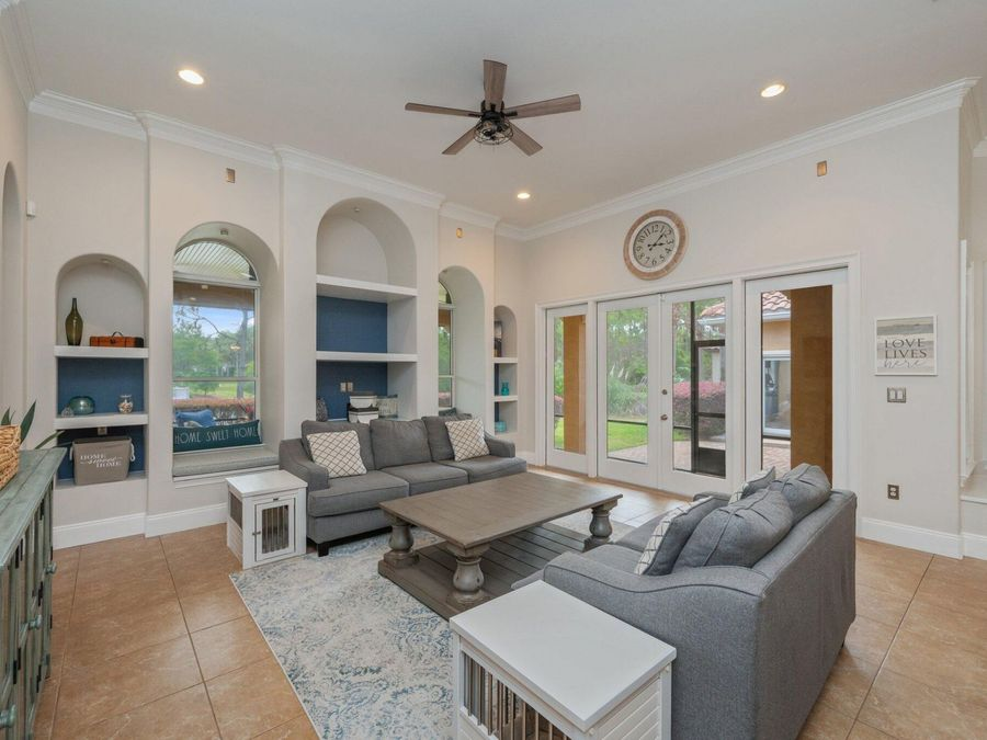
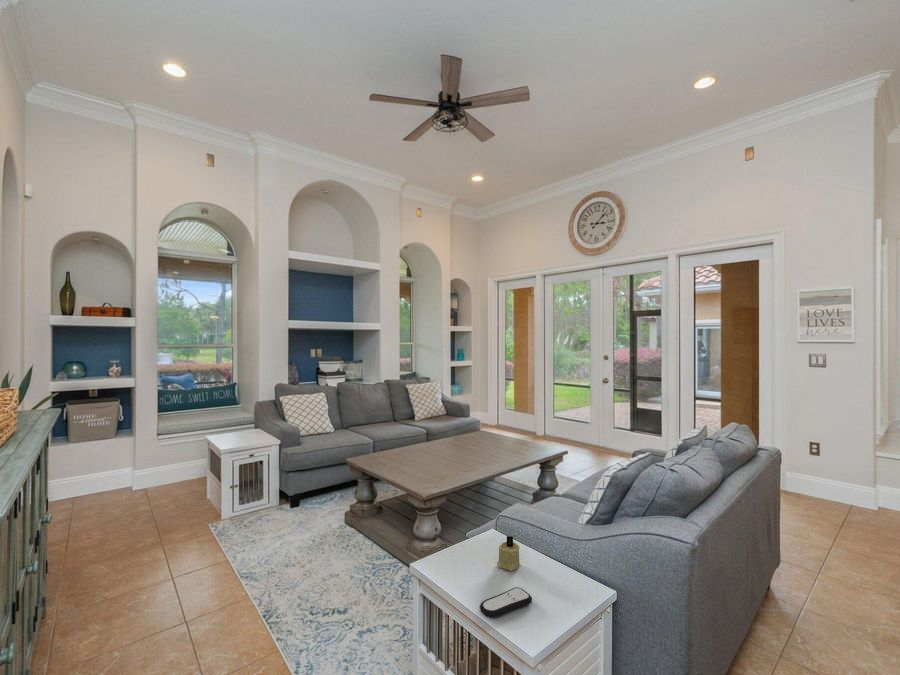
+ remote control [479,586,533,619]
+ candle [496,535,521,572]
